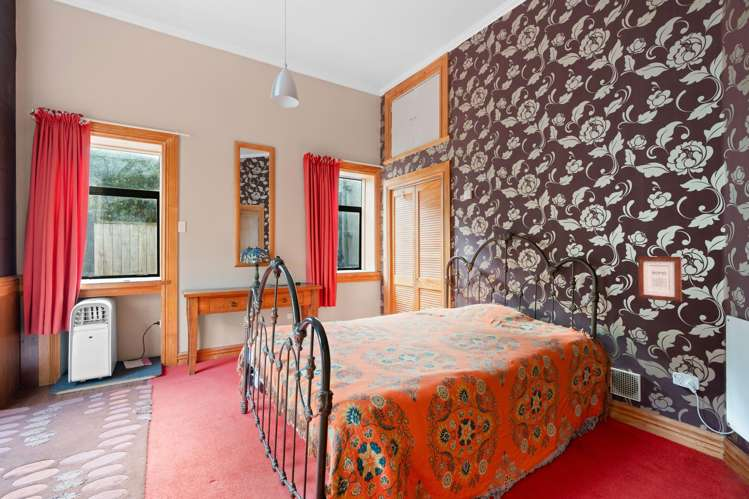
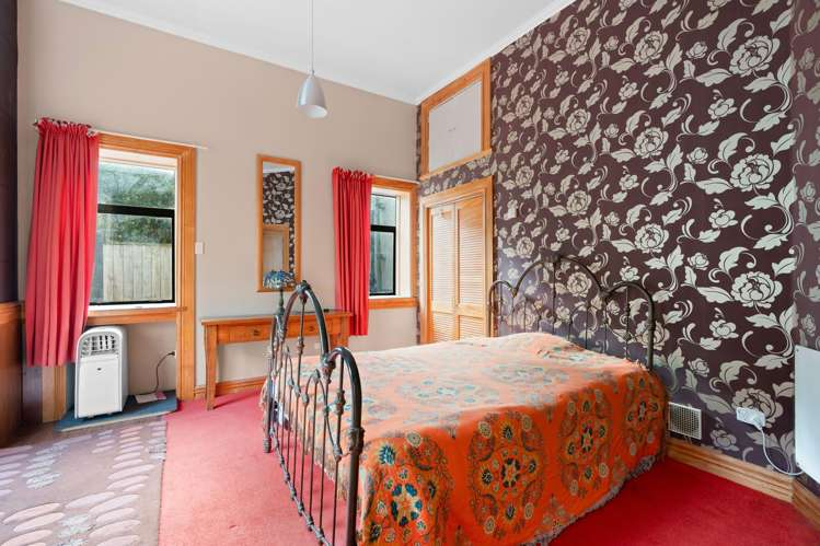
- picture frame [637,256,683,303]
